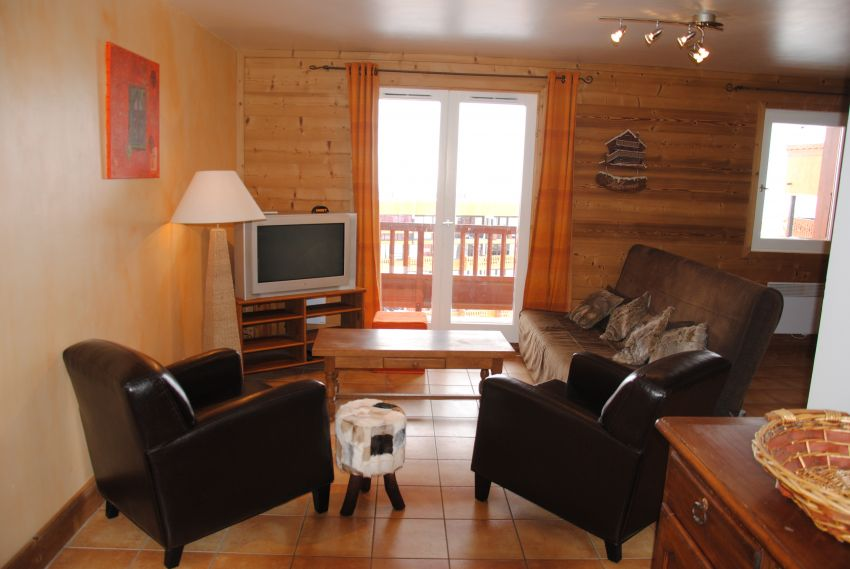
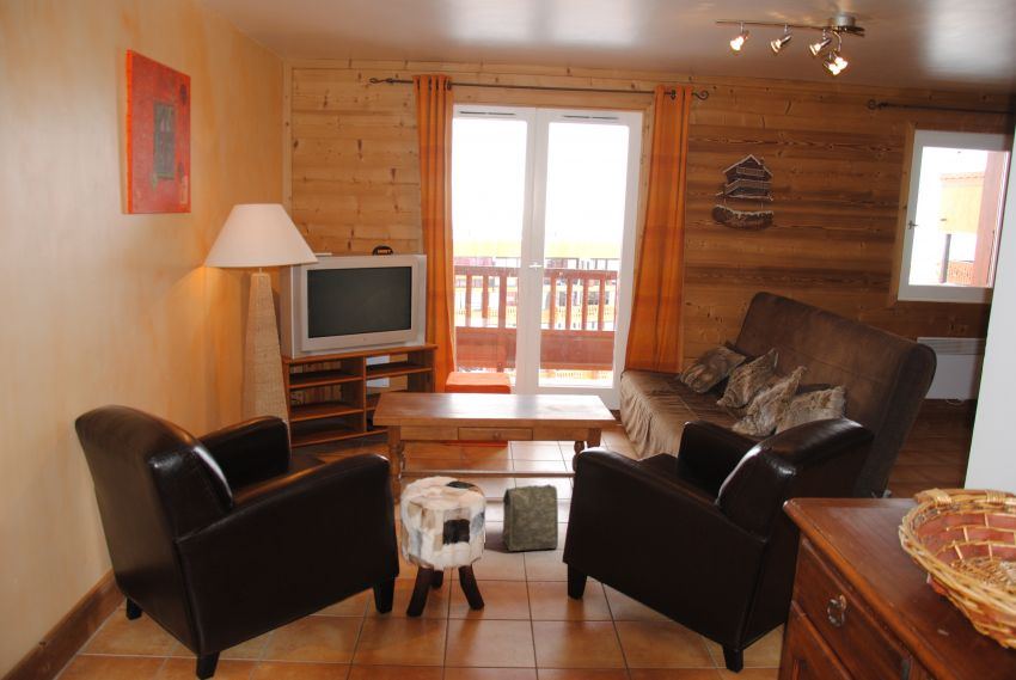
+ bag [501,483,559,552]
